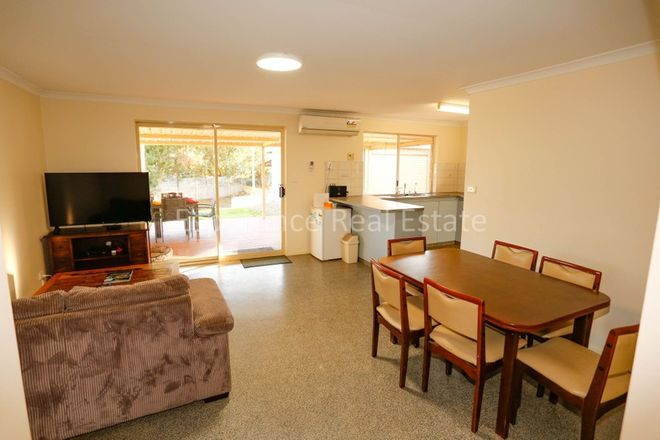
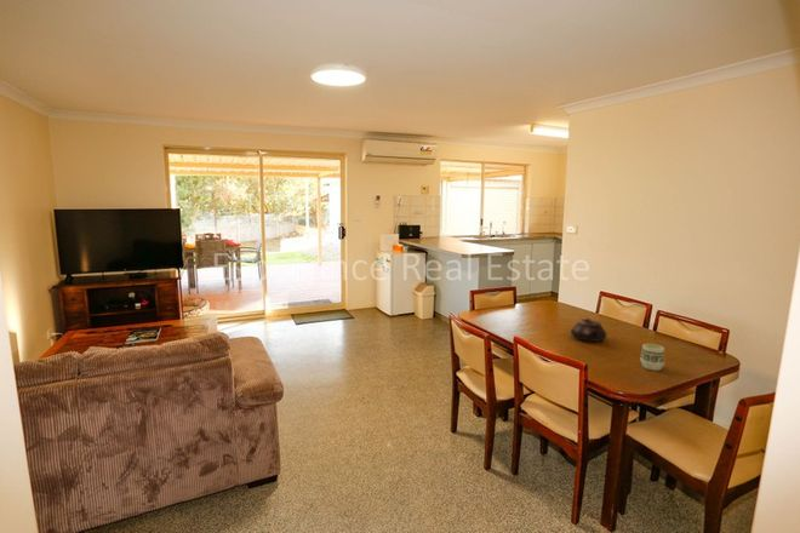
+ teapot [570,317,608,343]
+ cup [639,343,665,372]
